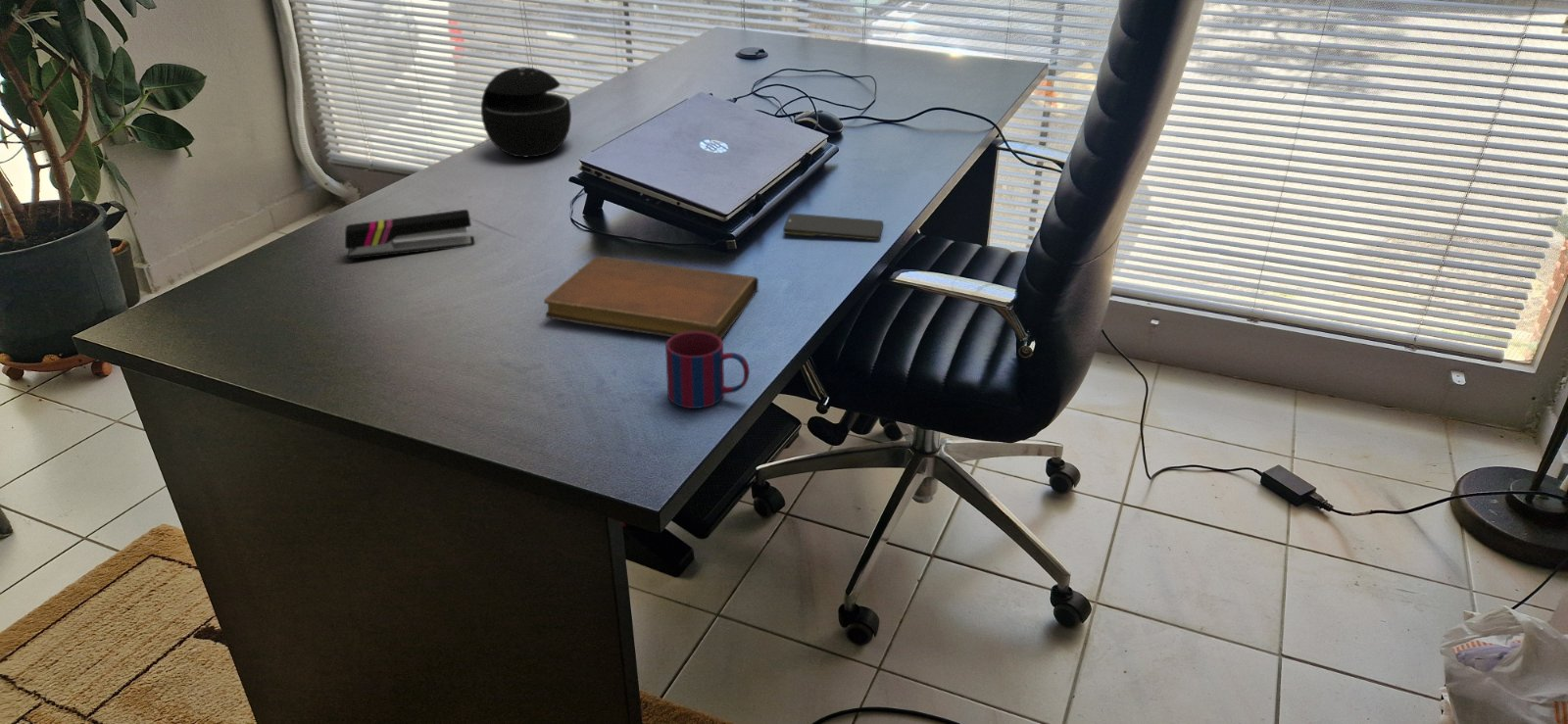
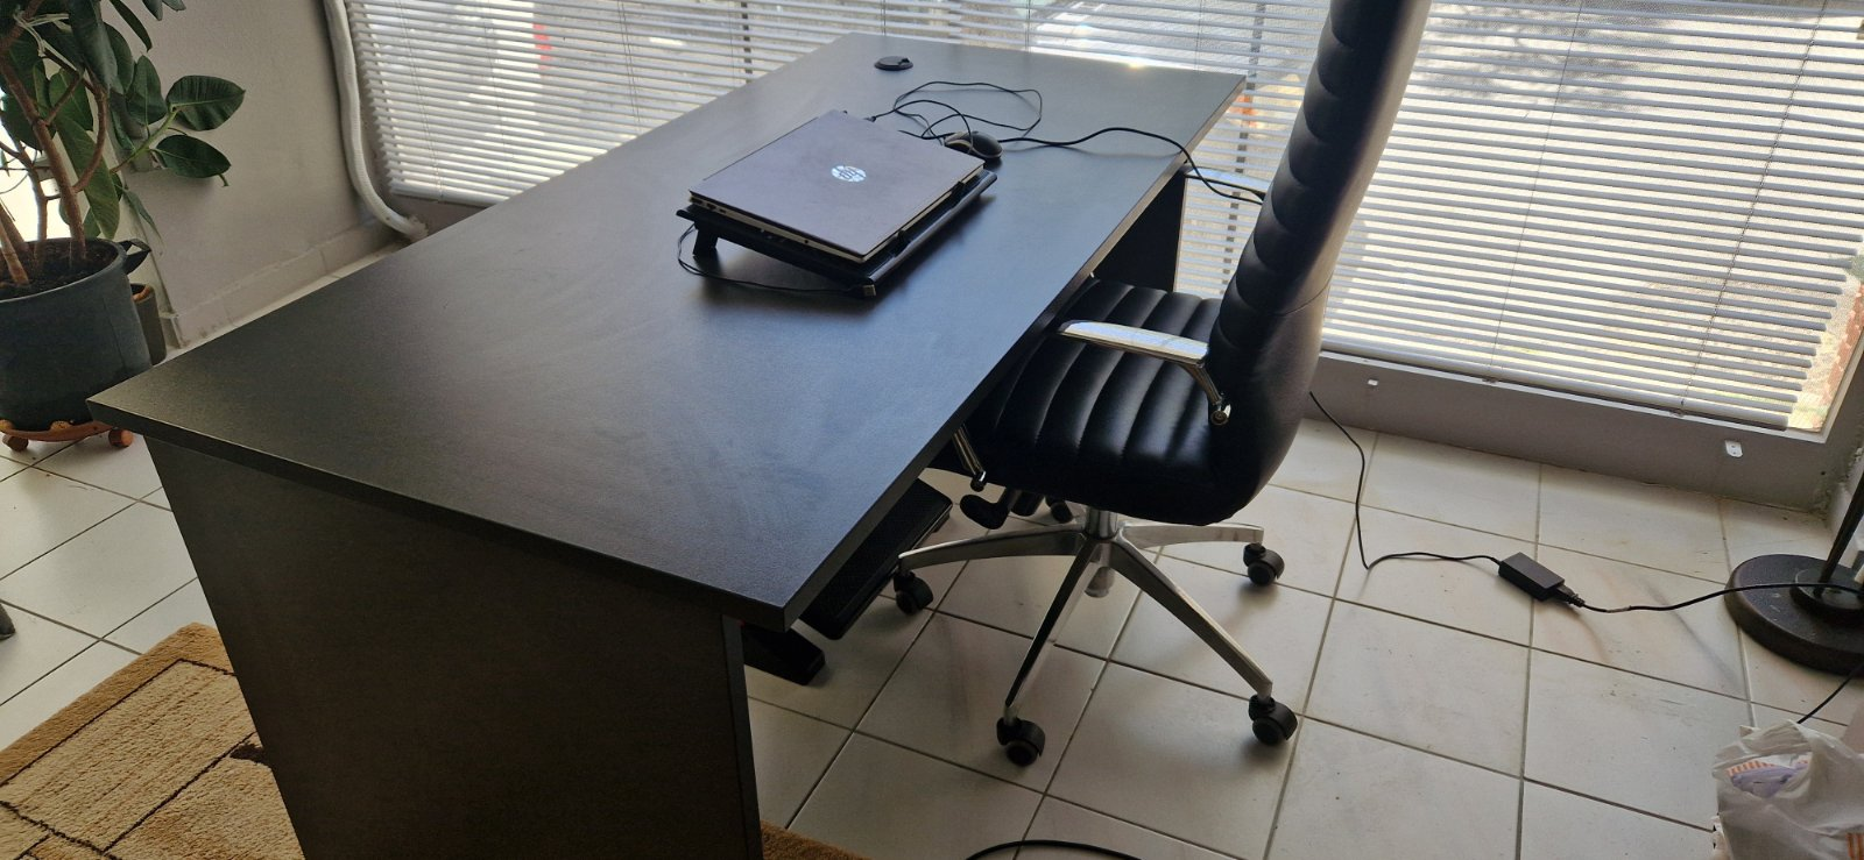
- notebook [543,256,760,340]
- stapler [344,209,476,260]
- mug [664,331,751,410]
- speaker [480,66,572,158]
- smartphone [782,213,884,241]
